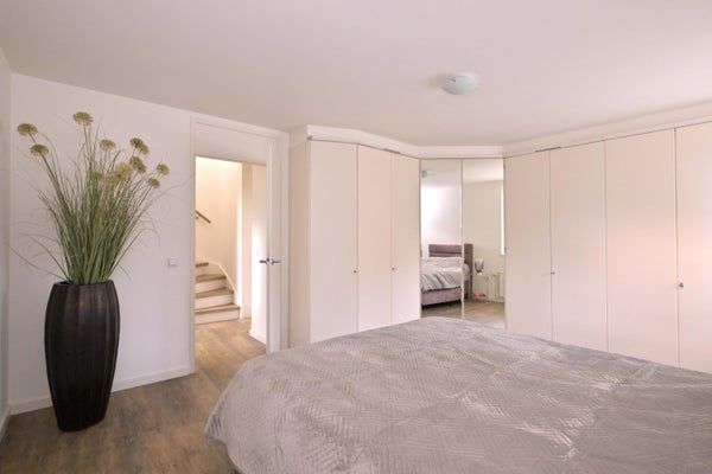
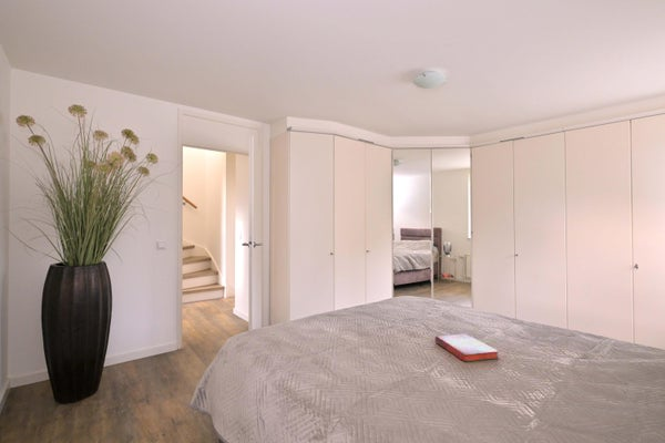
+ hardback book [434,332,500,363]
